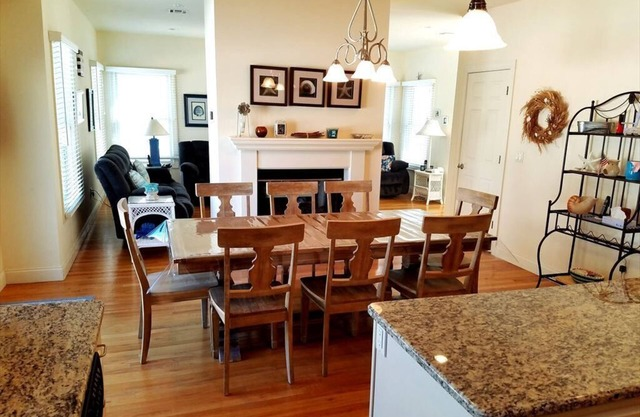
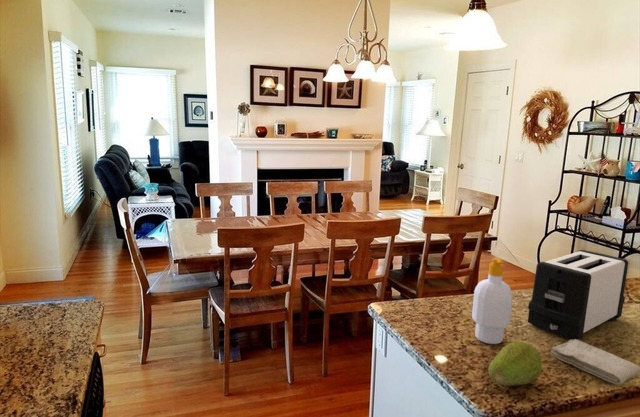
+ soap bottle [471,257,514,345]
+ toaster [527,249,629,340]
+ fruit [487,341,543,387]
+ washcloth [550,339,640,385]
